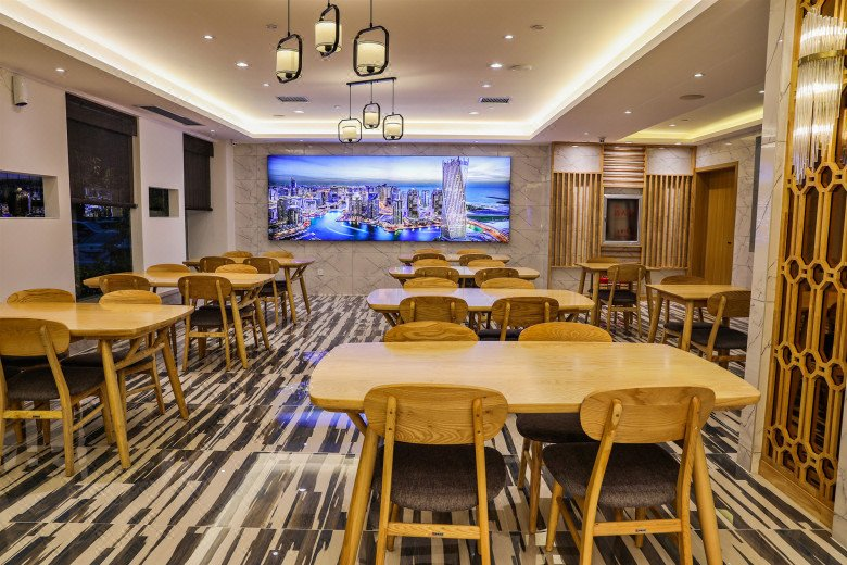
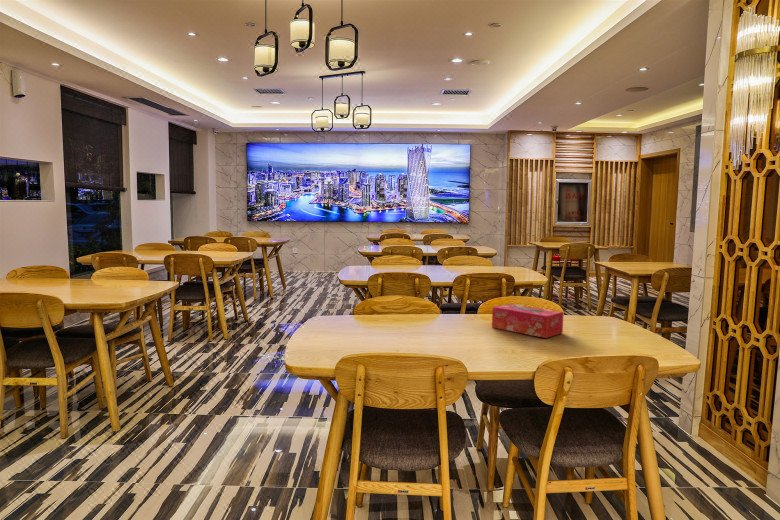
+ tissue box [491,303,565,339]
